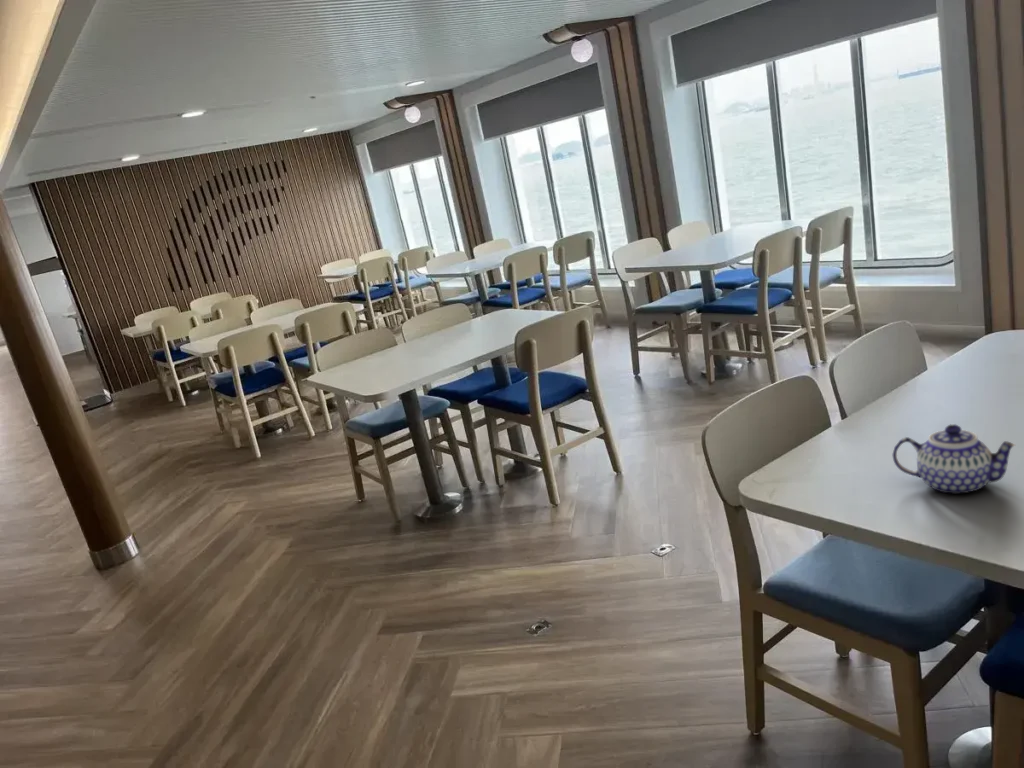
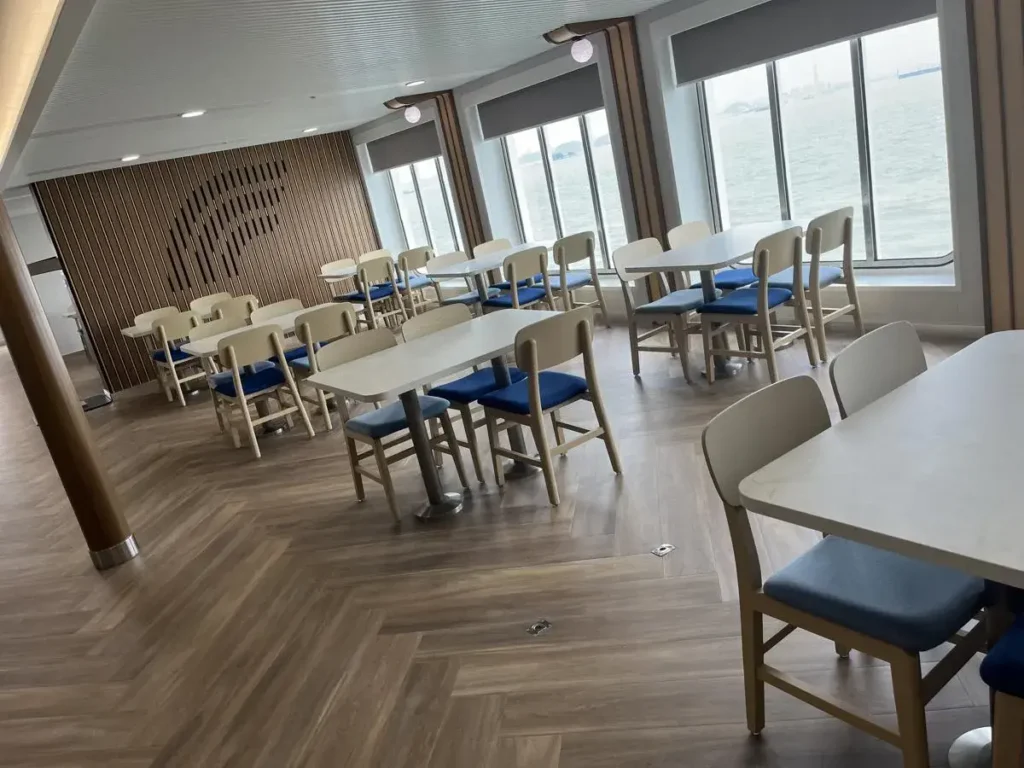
- teapot [892,423,1016,495]
